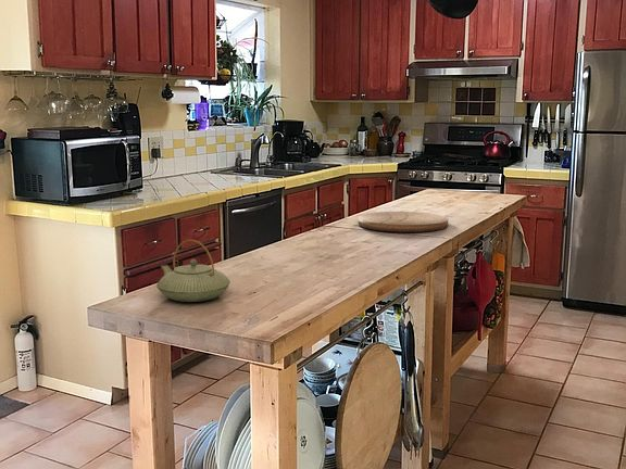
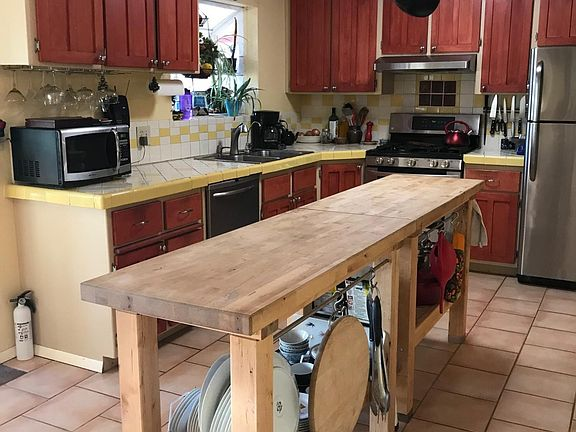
- teapot [155,238,231,303]
- cutting board [358,211,449,233]
